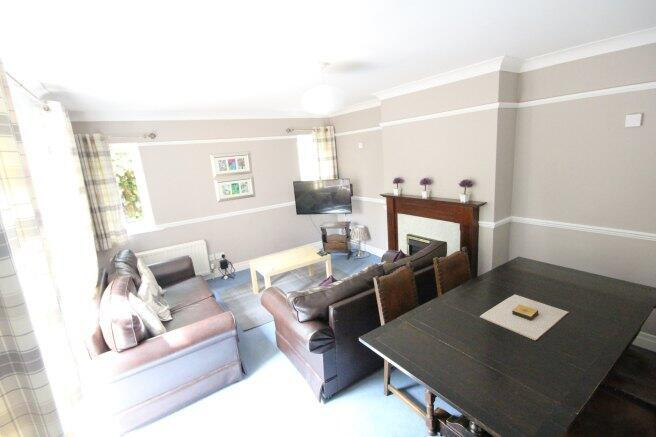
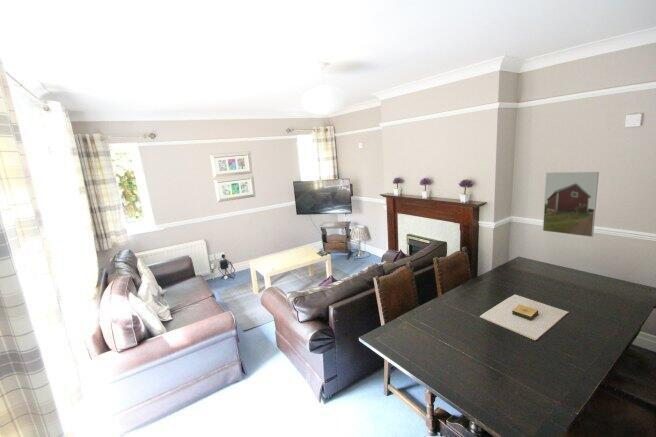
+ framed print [542,171,600,238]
